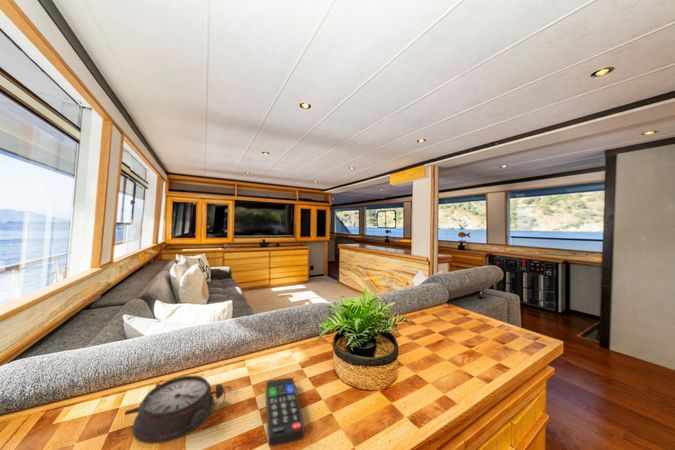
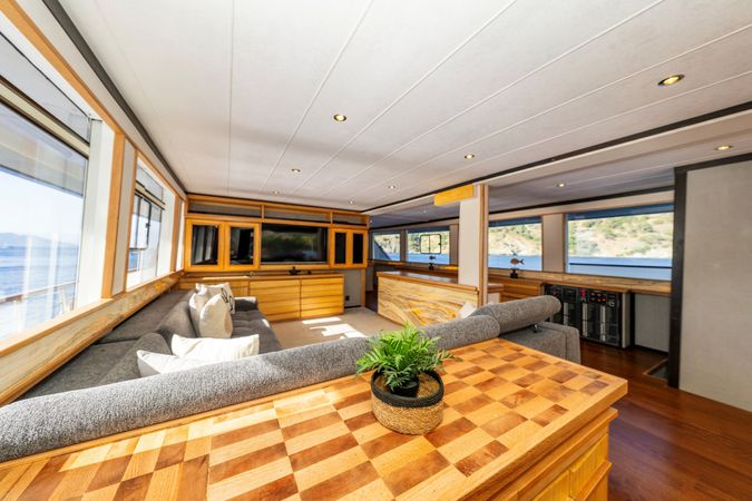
- remote control [265,376,305,447]
- alarm clock [124,375,232,445]
